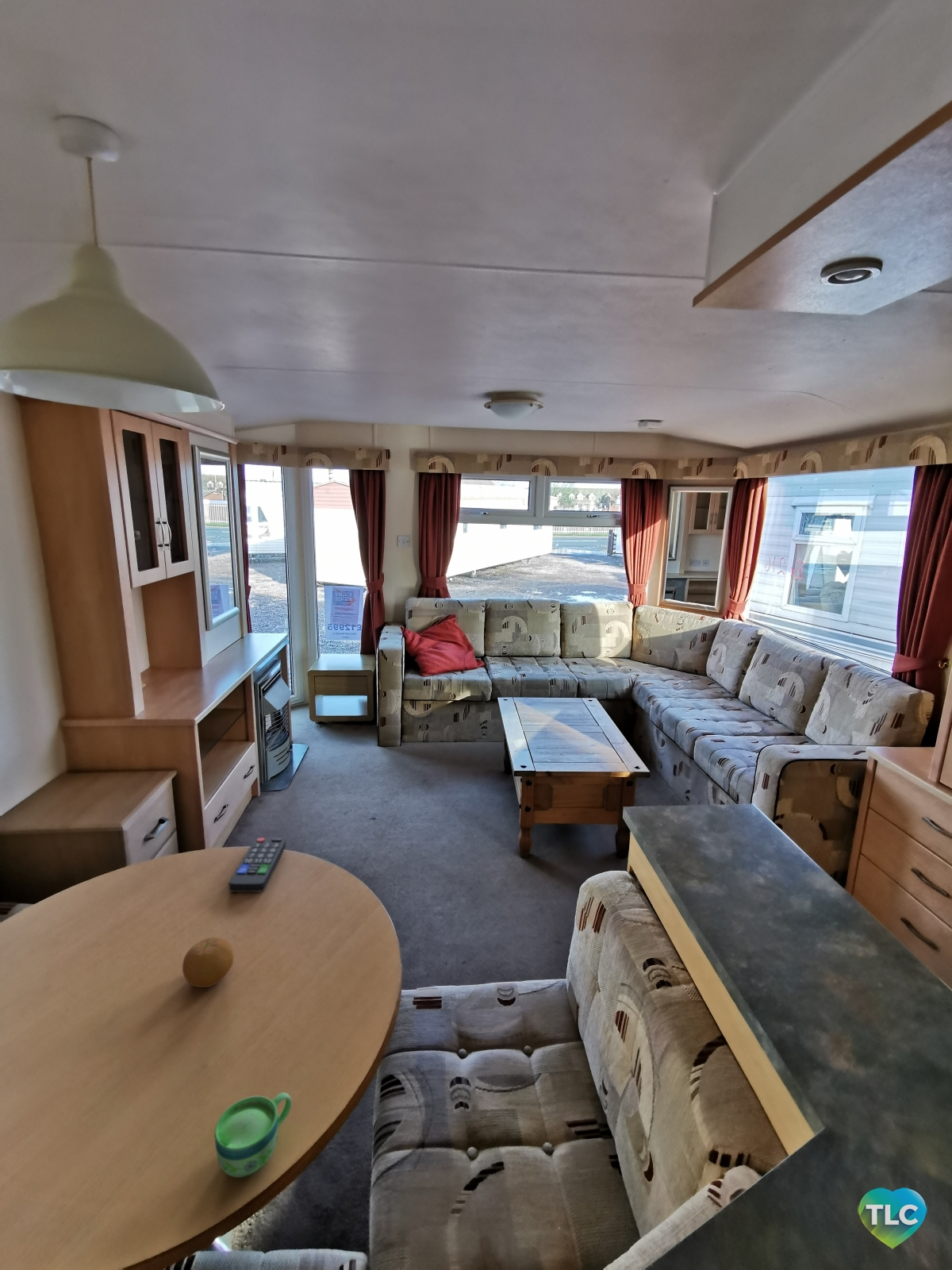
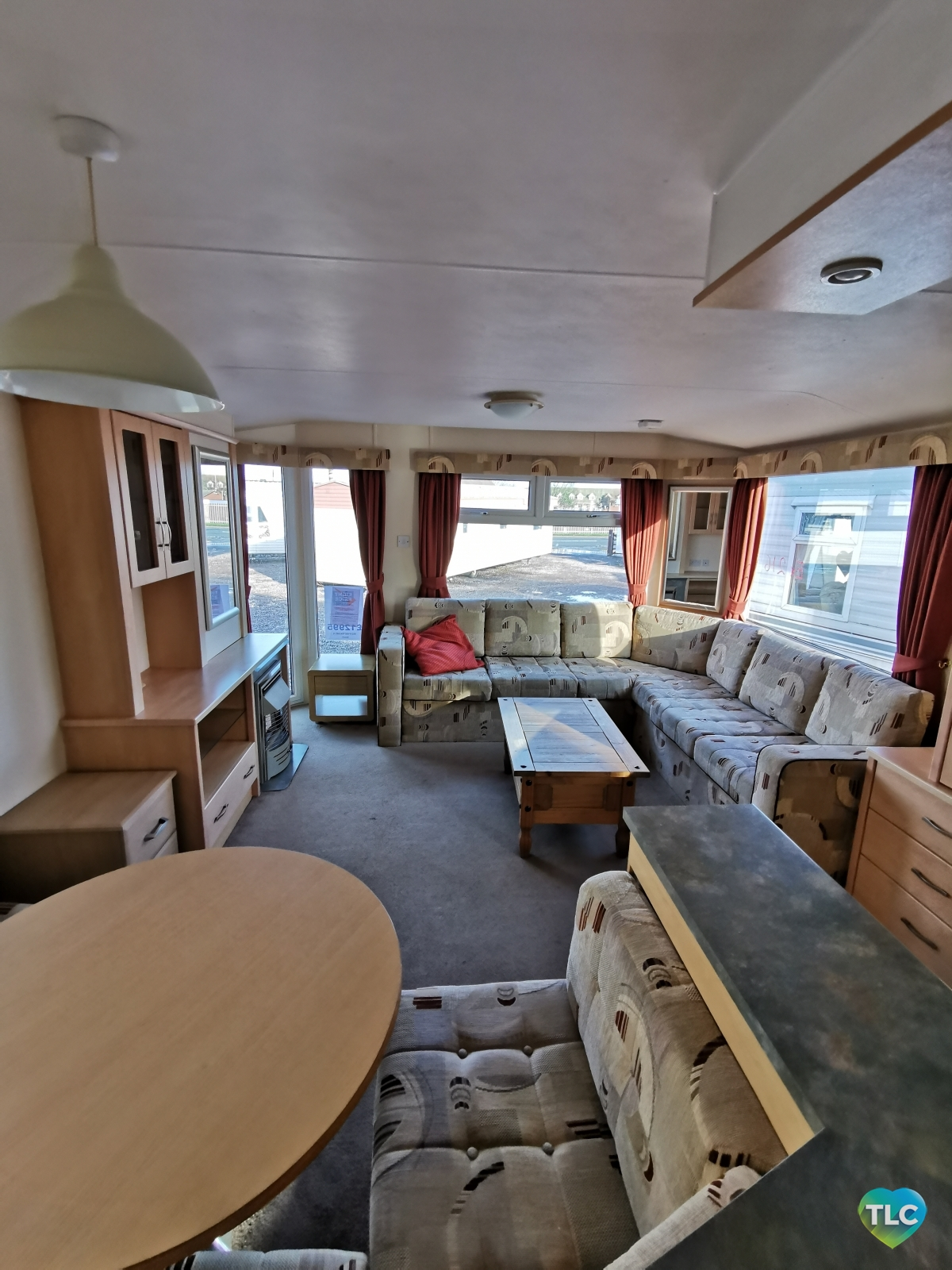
- cup [214,1091,293,1179]
- fruit [182,937,234,988]
- remote control [228,837,286,893]
